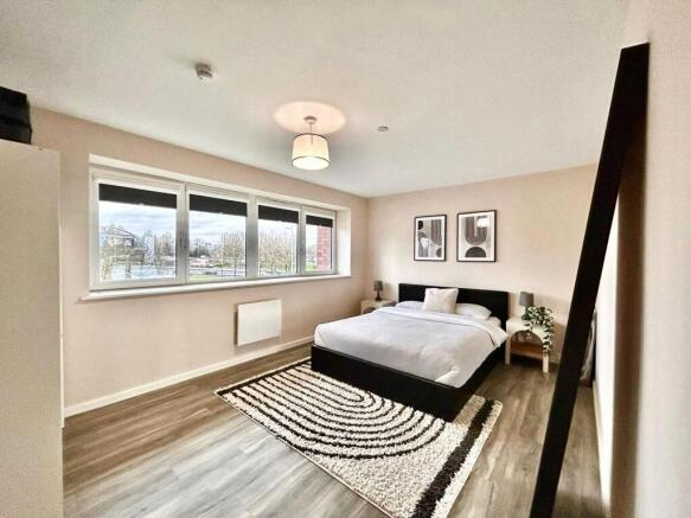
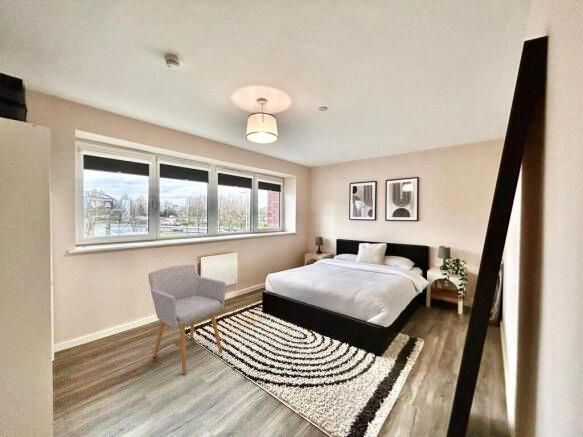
+ chair [147,263,227,375]
